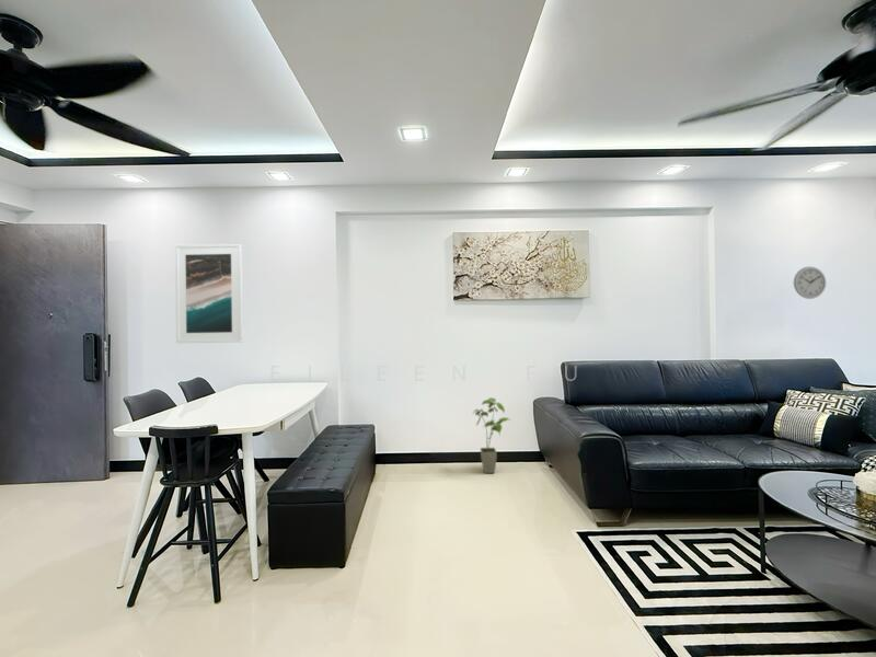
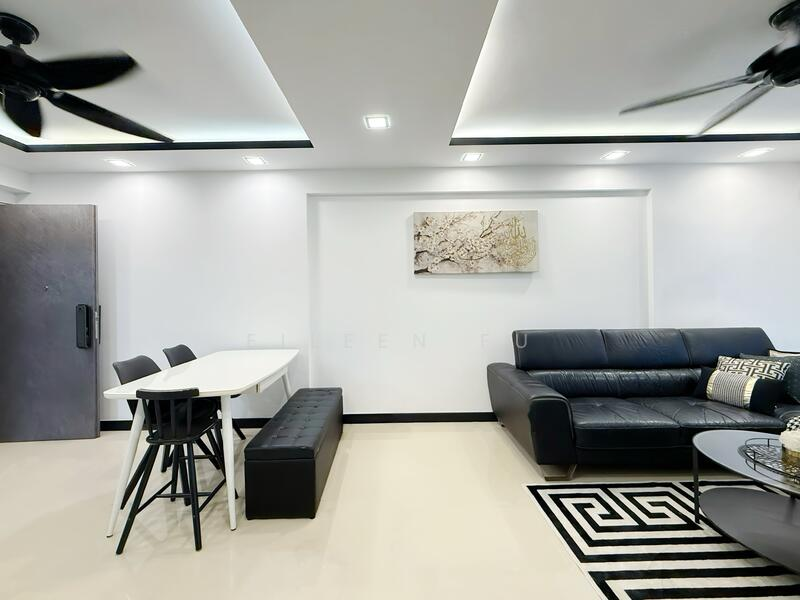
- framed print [174,243,244,344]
- wall clock [793,265,827,300]
- house plant [472,396,512,474]
